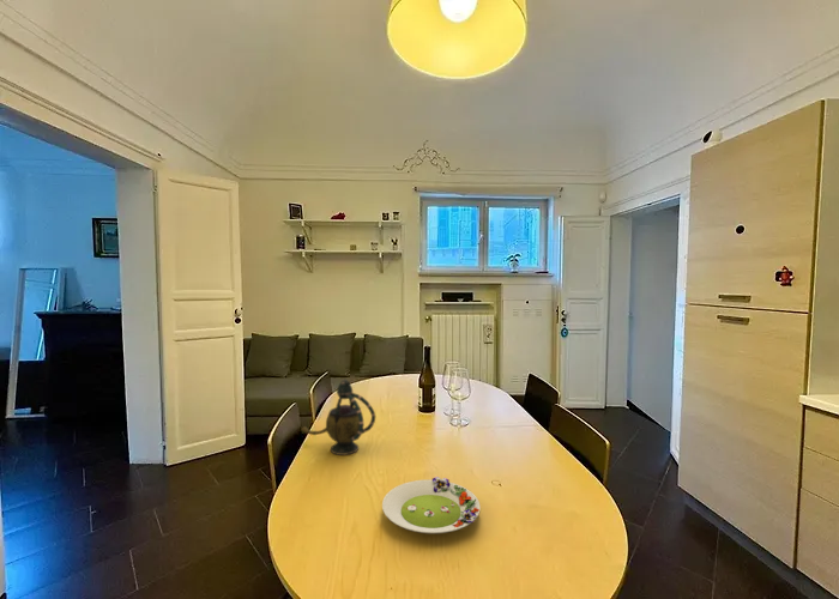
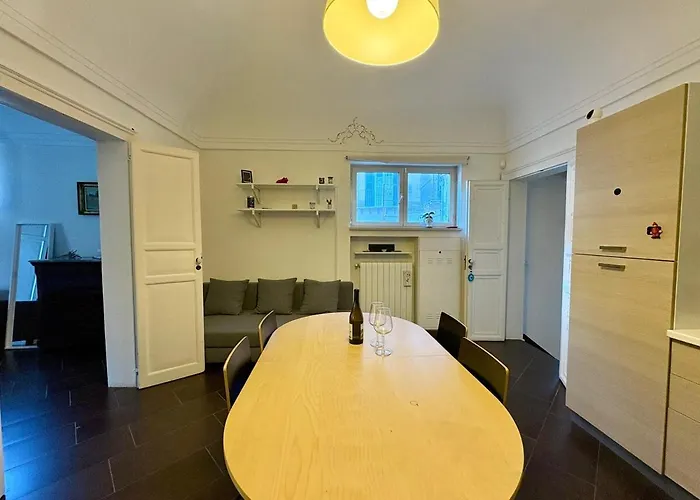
- teapot [300,377,376,456]
- salad plate [381,476,481,534]
